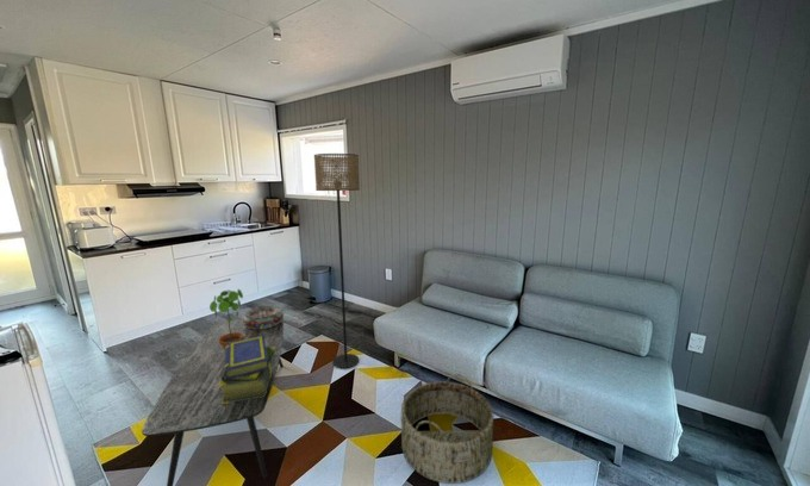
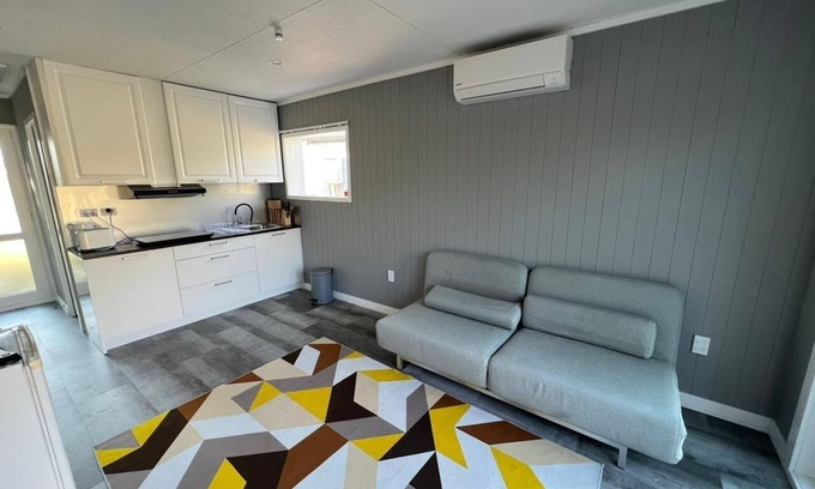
- floor lamp [313,152,361,369]
- basket [400,373,494,485]
- stack of books [219,335,275,404]
- decorative bowl [242,305,285,329]
- potted plant [208,288,244,350]
- coffee table [141,318,285,486]
